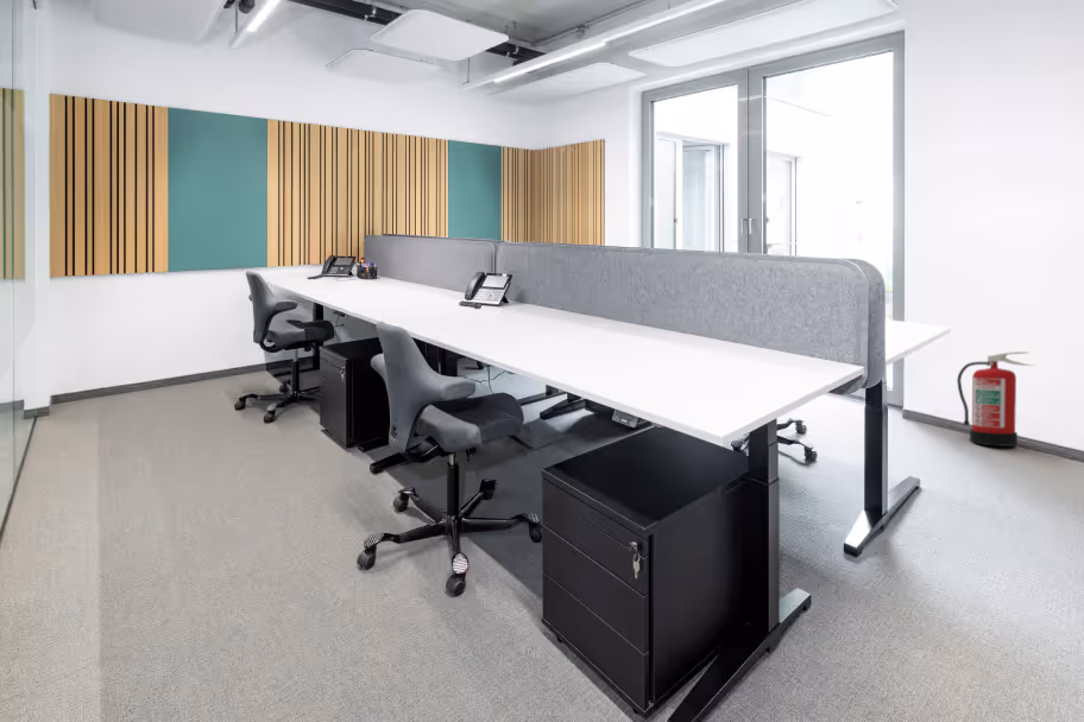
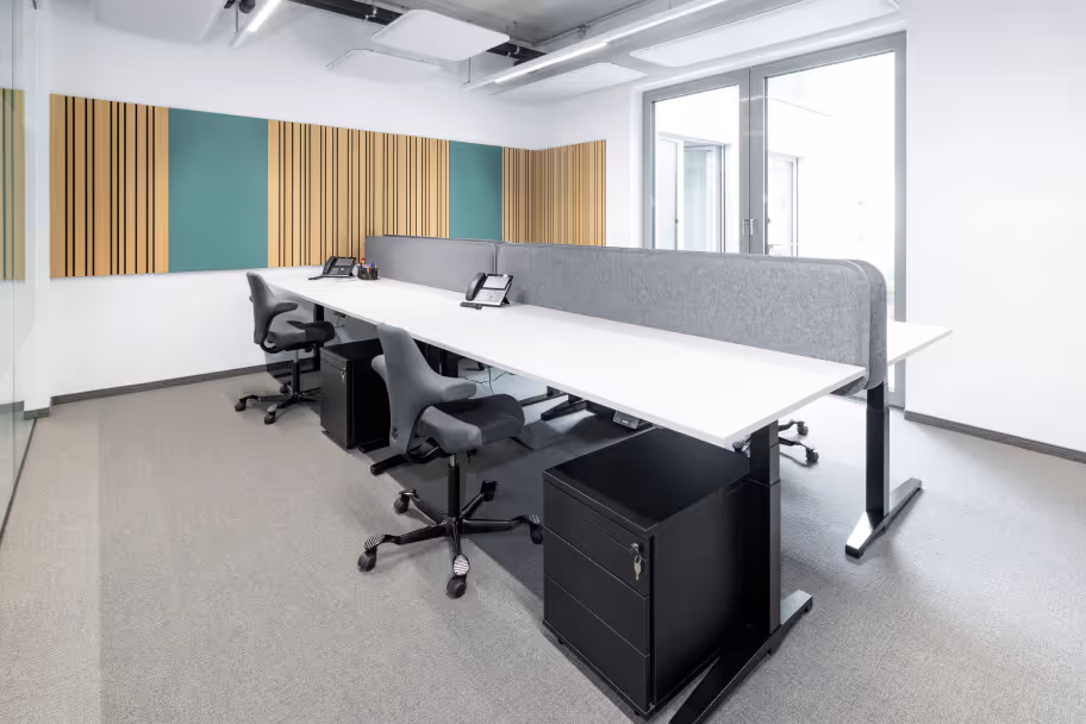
- fire extinguisher [956,350,1035,448]
